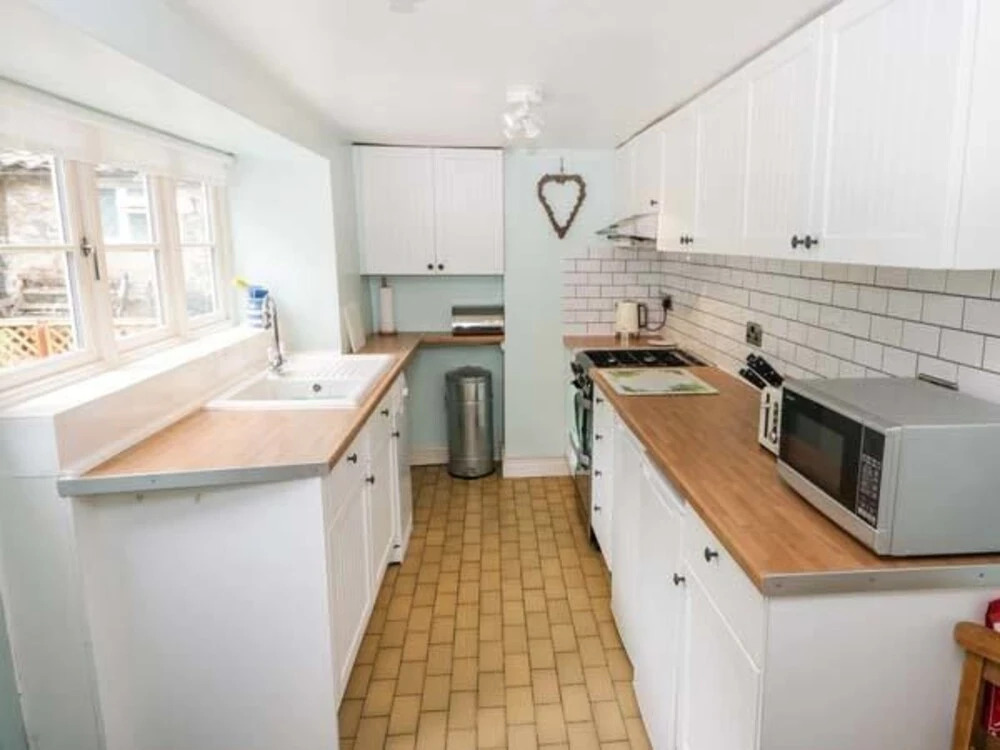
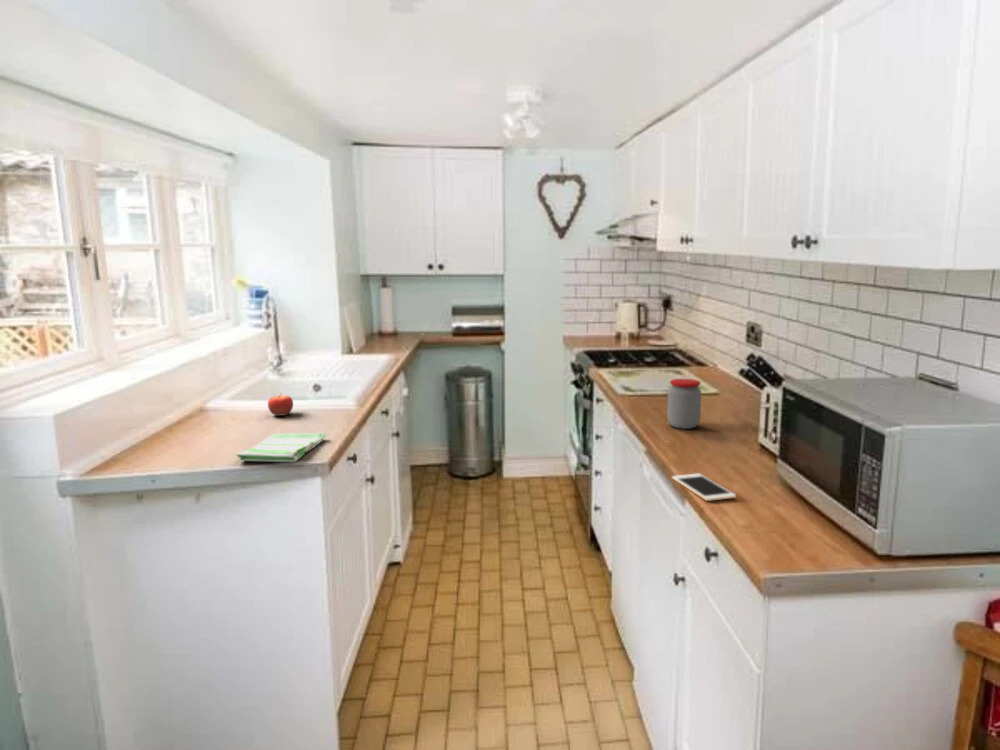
+ dish towel [235,432,327,463]
+ fruit [267,391,294,417]
+ jar [666,378,702,430]
+ cell phone [671,473,737,502]
